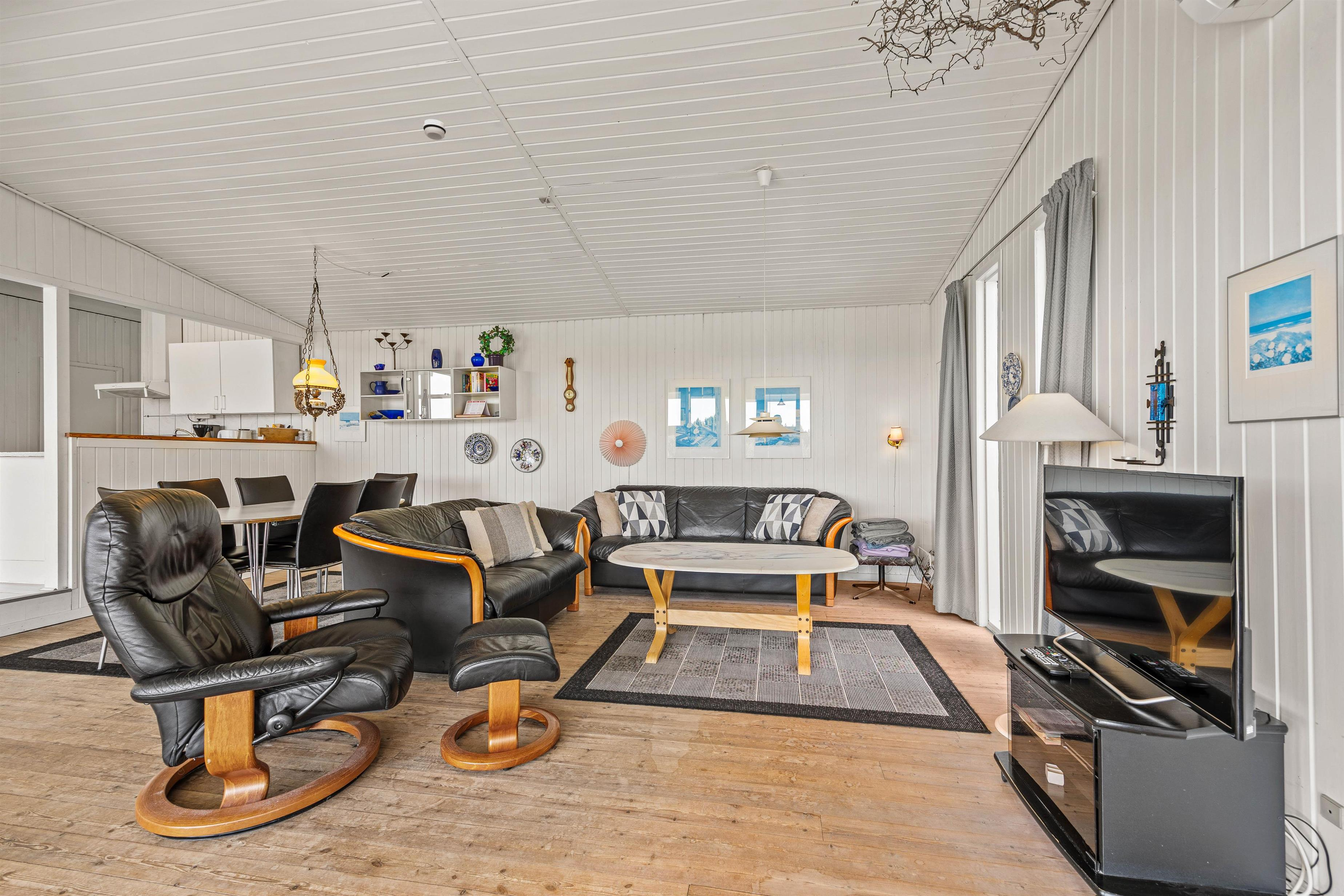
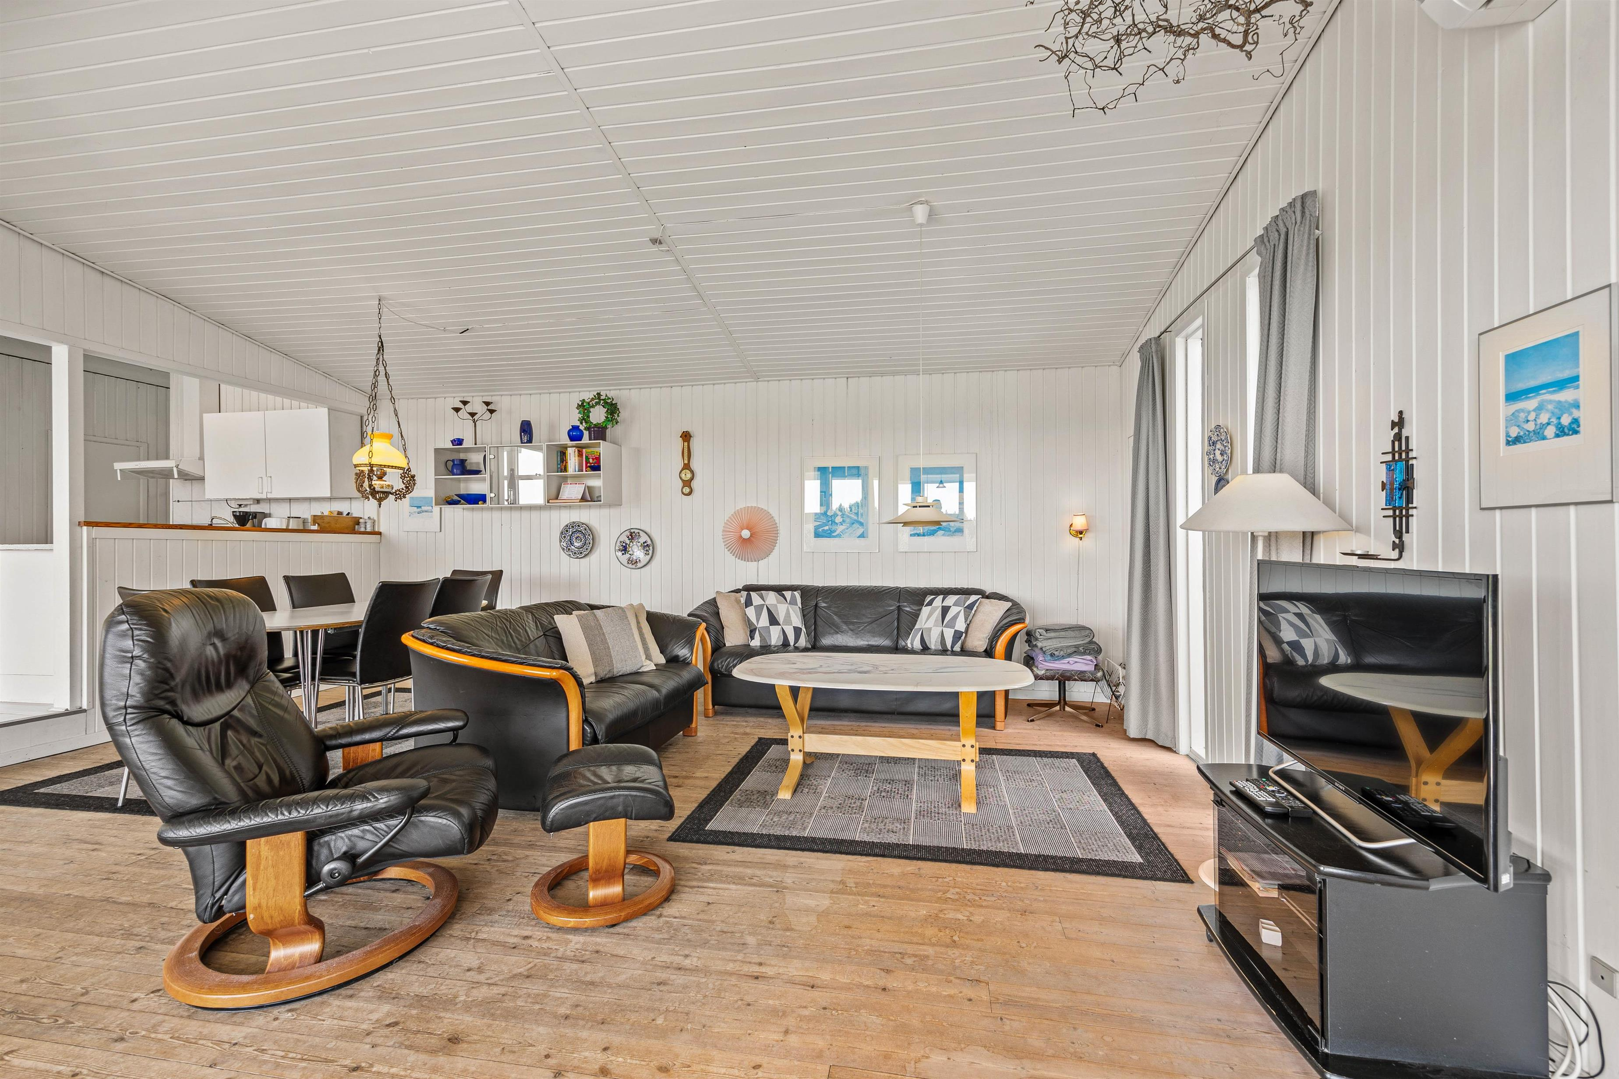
- smoke detector [423,119,446,140]
